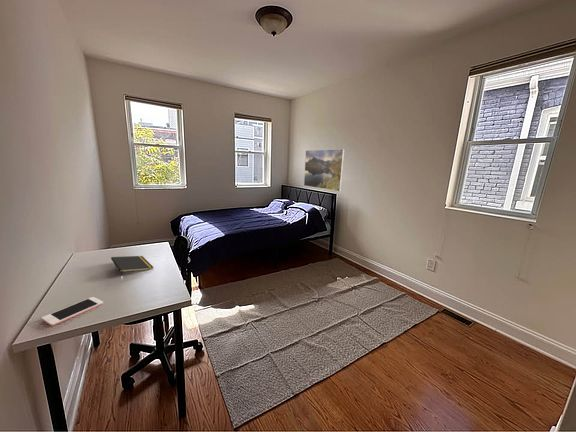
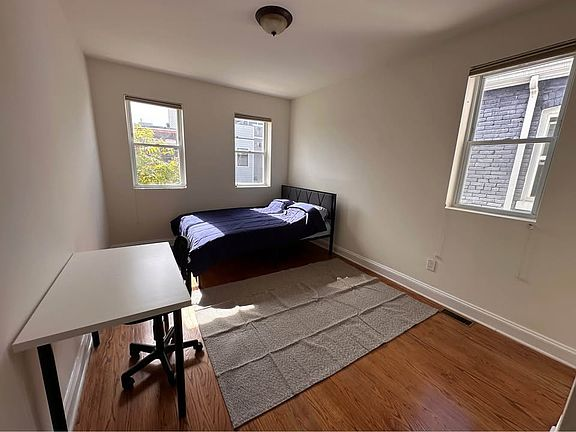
- cell phone [41,296,104,327]
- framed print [303,148,346,192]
- notepad [110,255,155,275]
